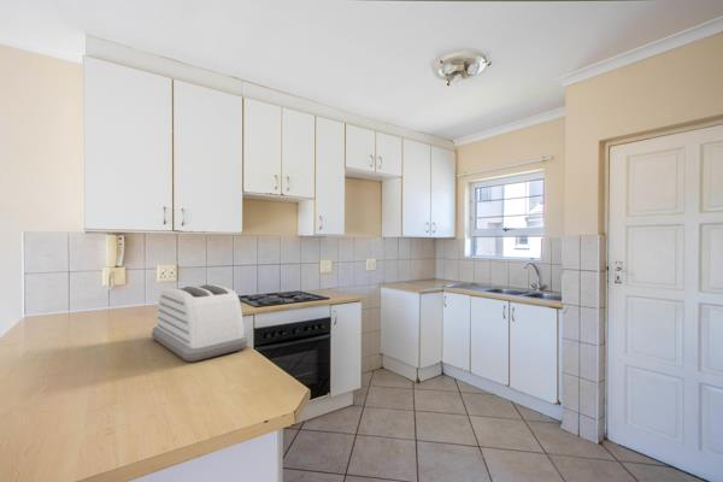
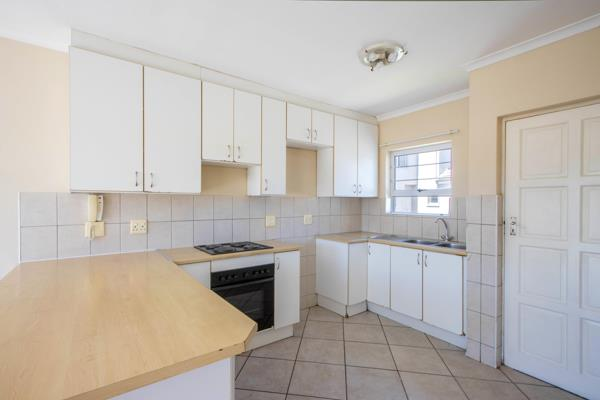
- toaster [151,283,248,363]
